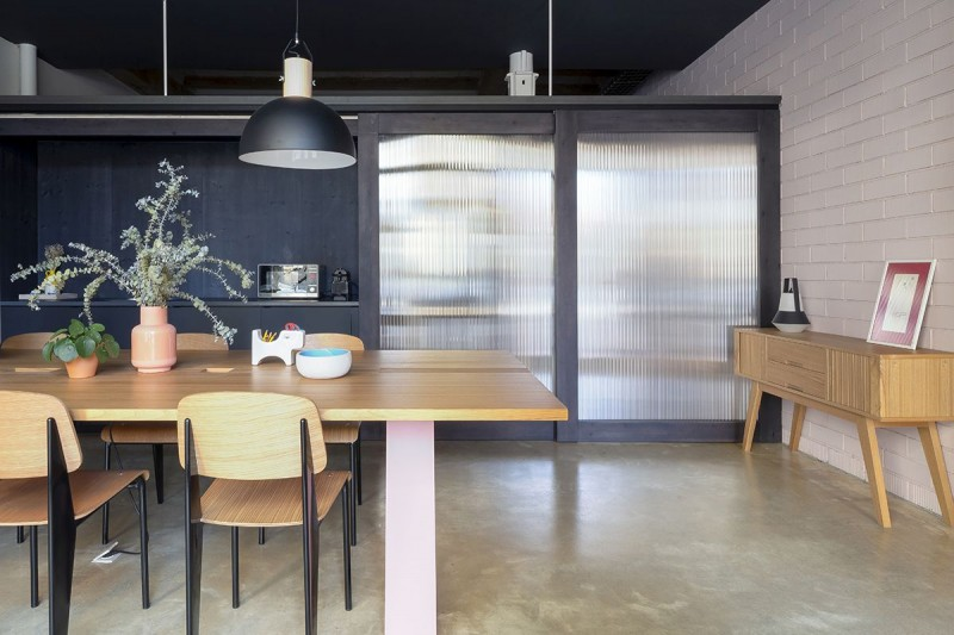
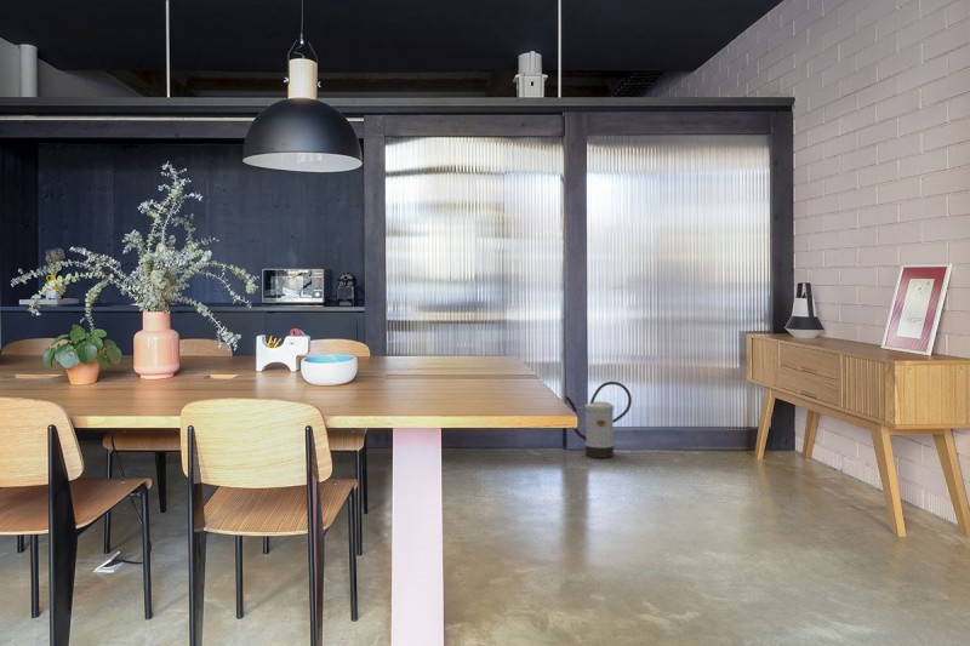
+ watering can [565,381,633,459]
